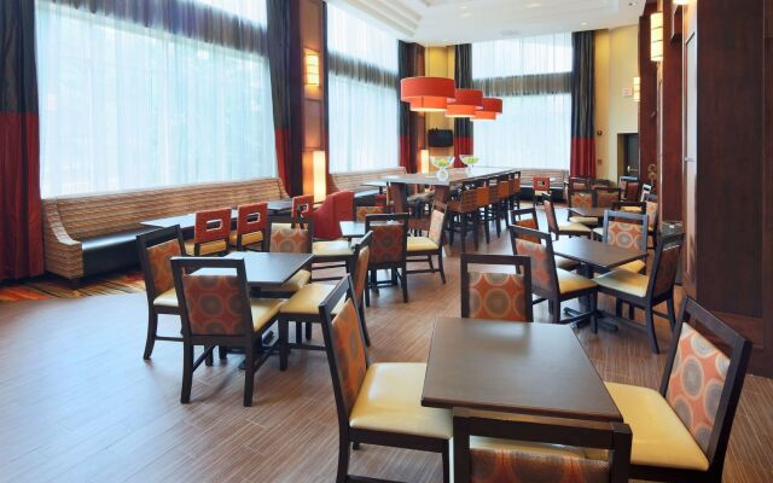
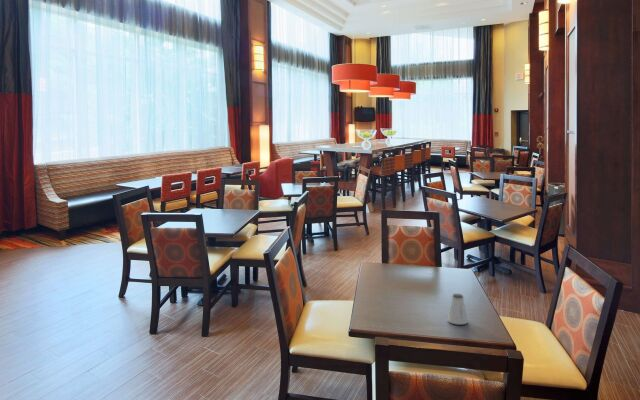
+ saltshaker [446,293,469,325]
